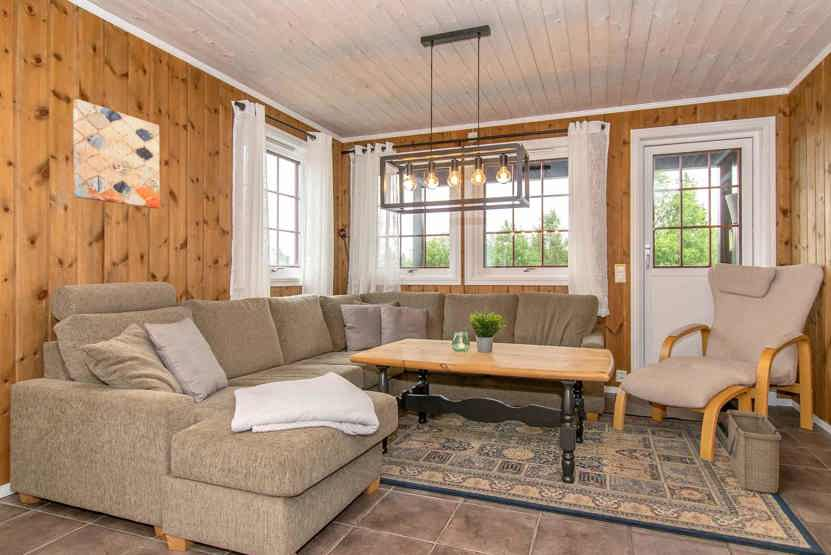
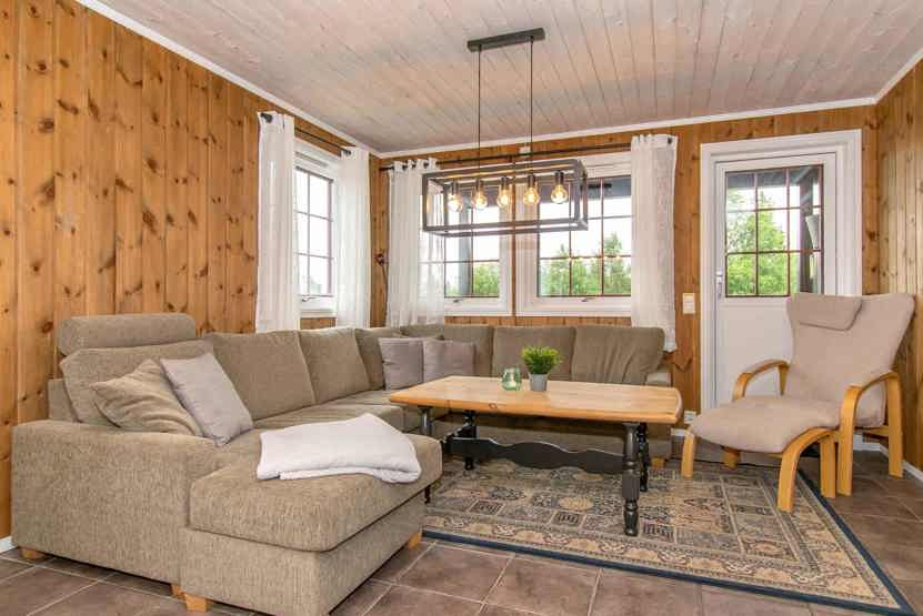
- wall art [72,98,161,209]
- basket [724,409,782,494]
